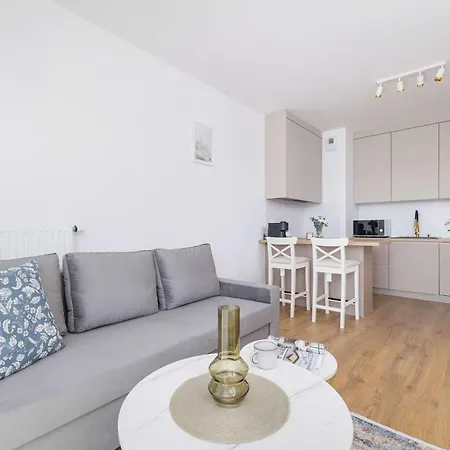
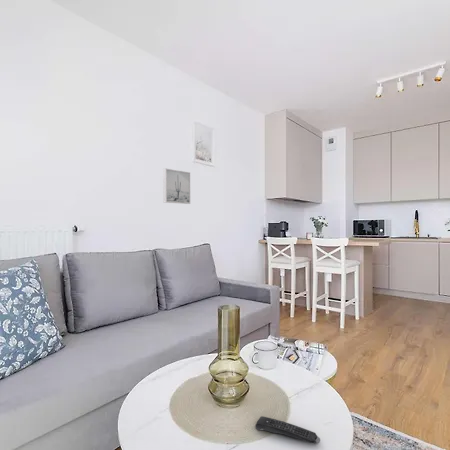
+ wall art [162,168,191,205]
+ remote control [255,415,321,445]
